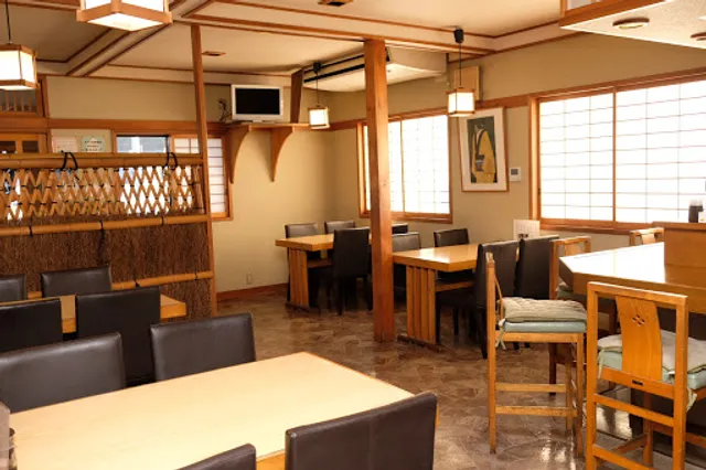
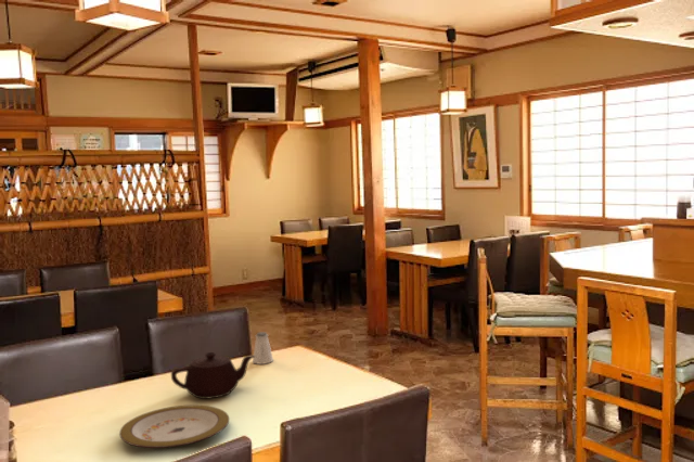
+ saltshaker [252,331,274,365]
+ plate [118,403,230,449]
+ teapot [170,351,255,400]
